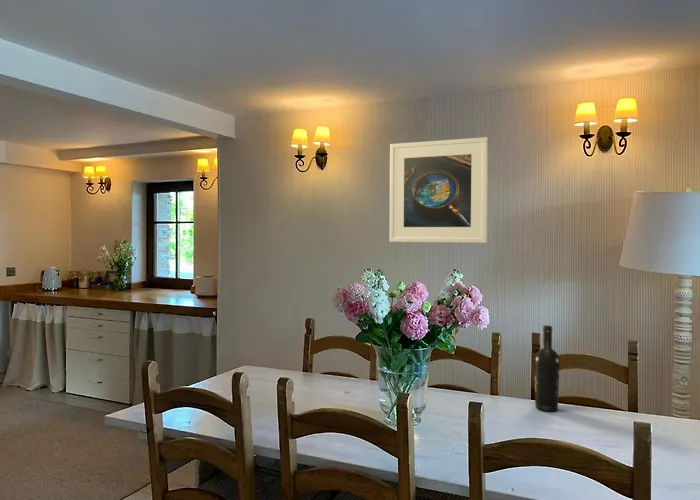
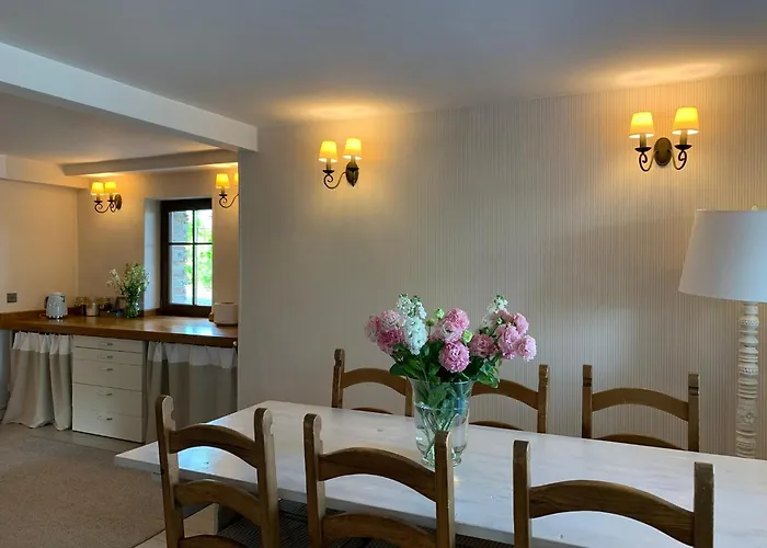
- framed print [389,136,489,244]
- wine bottle [534,324,561,412]
